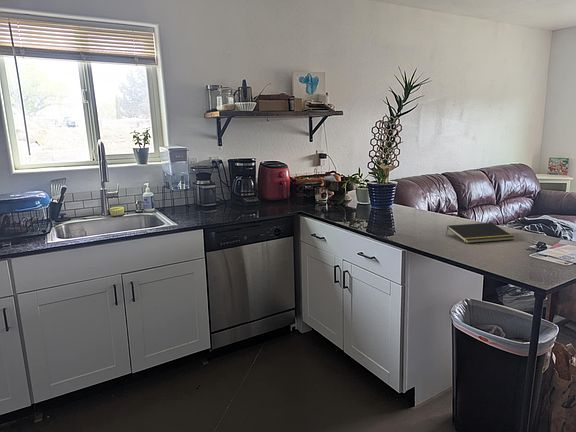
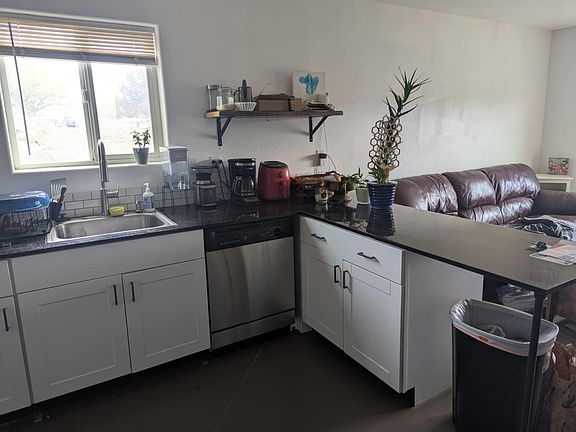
- notepad [445,222,515,244]
